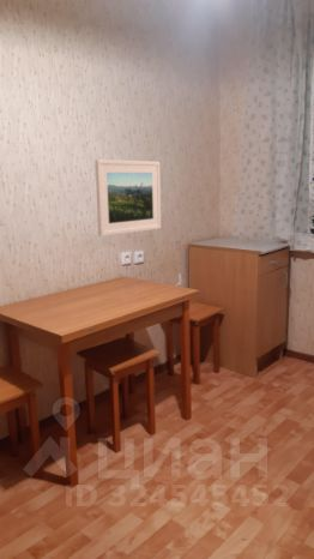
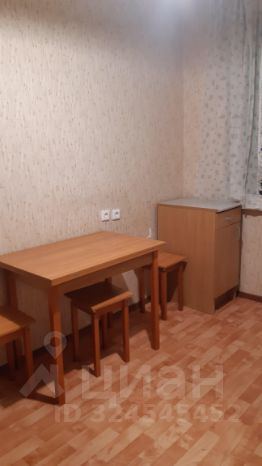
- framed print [93,158,162,238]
